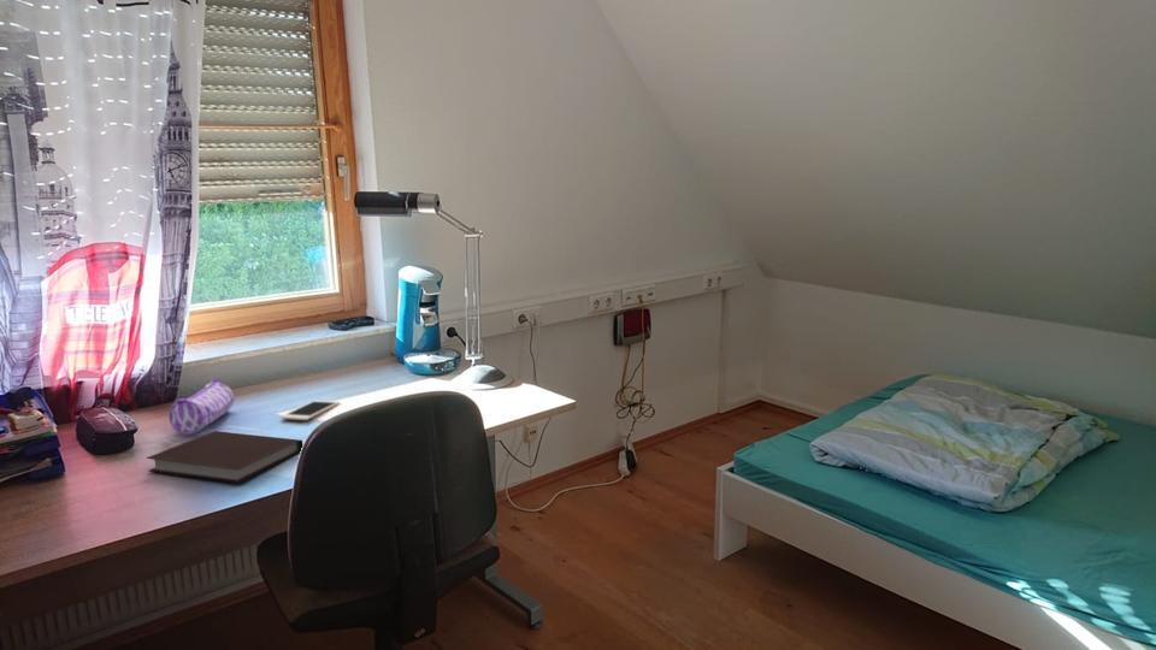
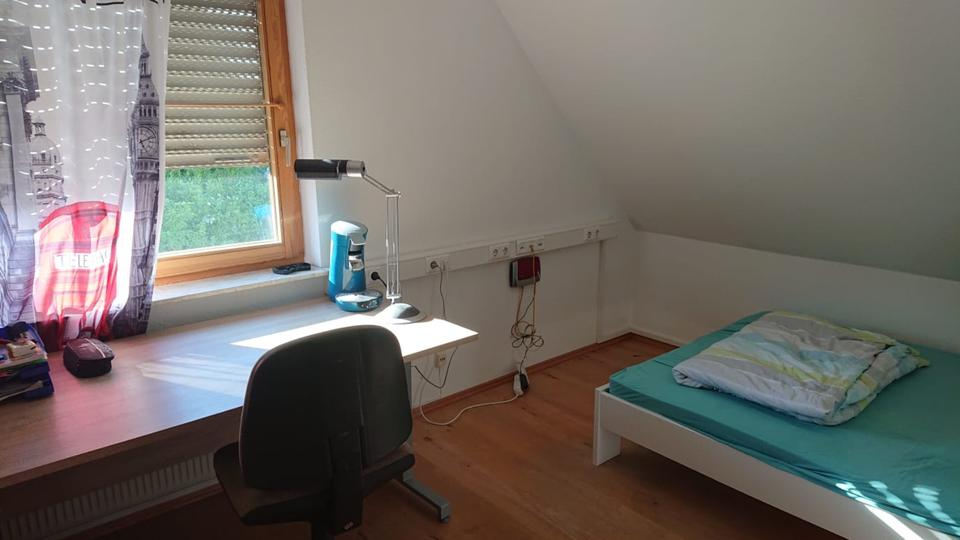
- cell phone [279,398,341,421]
- notebook [144,430,305,484]
- pencil case [167,378,235,436]
